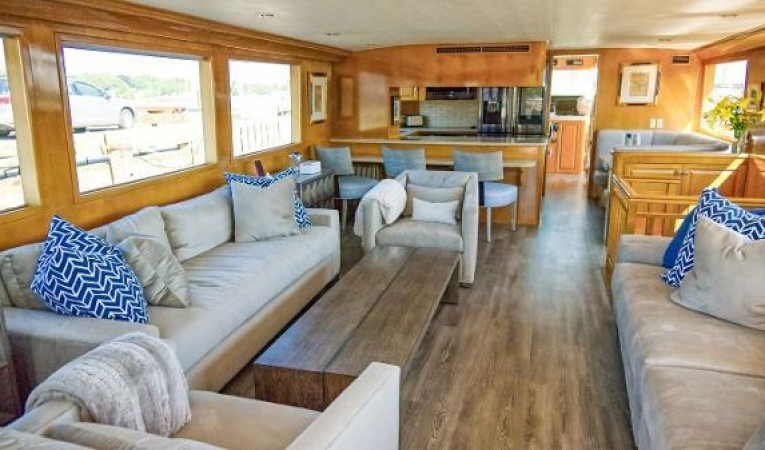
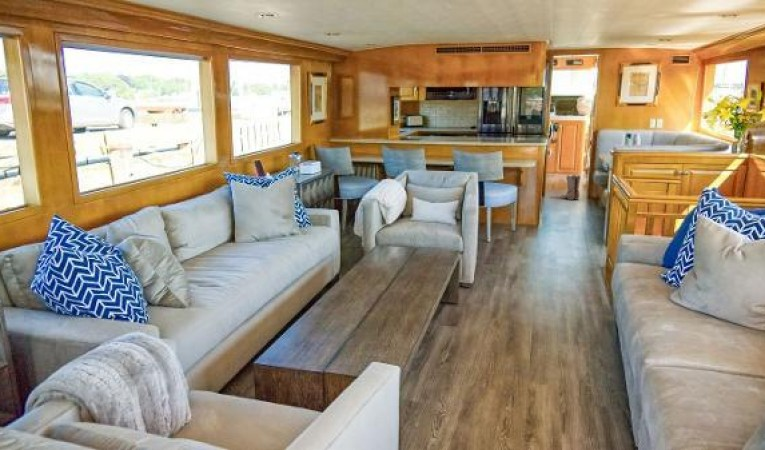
+ boots [559,174,582,201]
